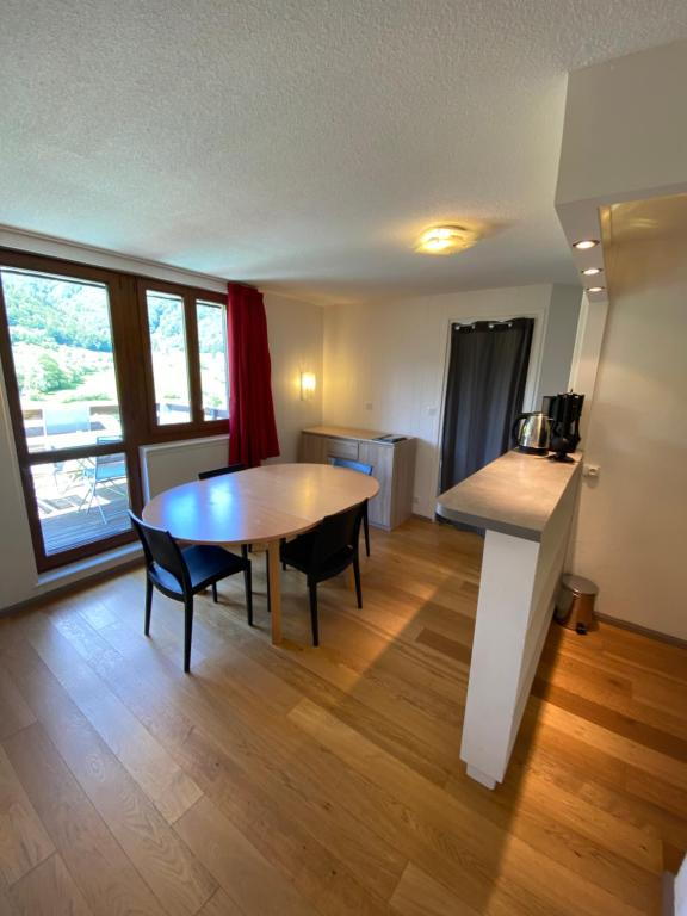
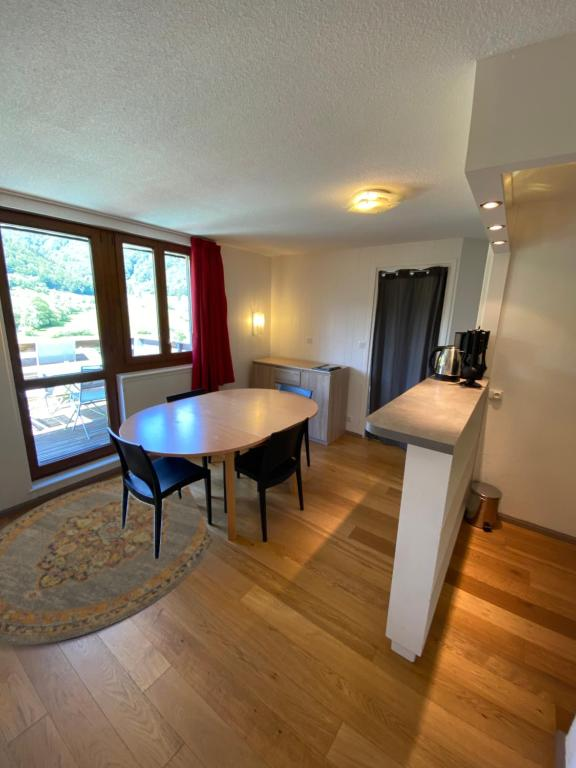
+ rug [0,477,214,646]
